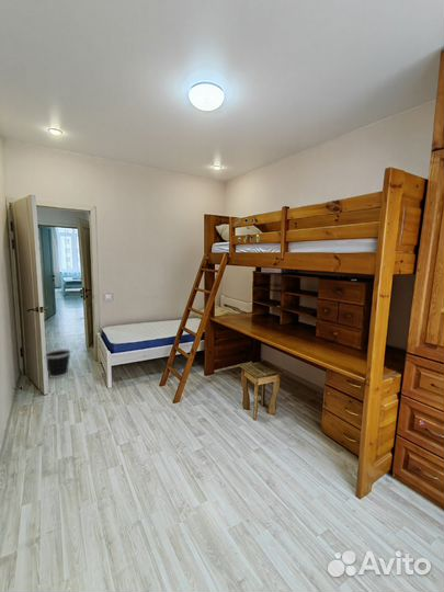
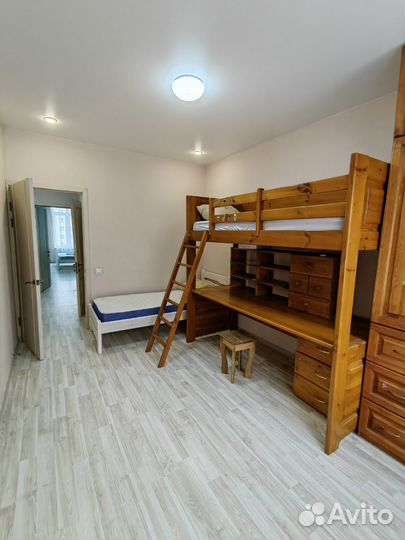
- wastebasket [45,348,72,379]
